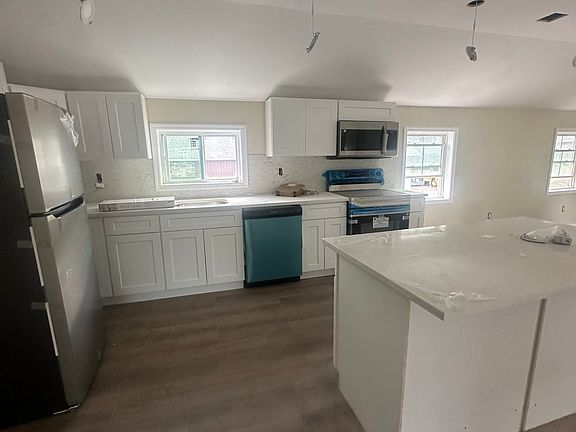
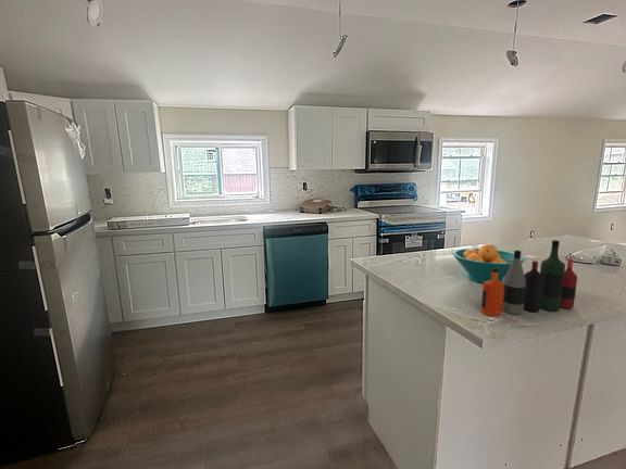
+ bottle collection [480,239,578,317]
+ fruit bowl [452,243,526,284]
